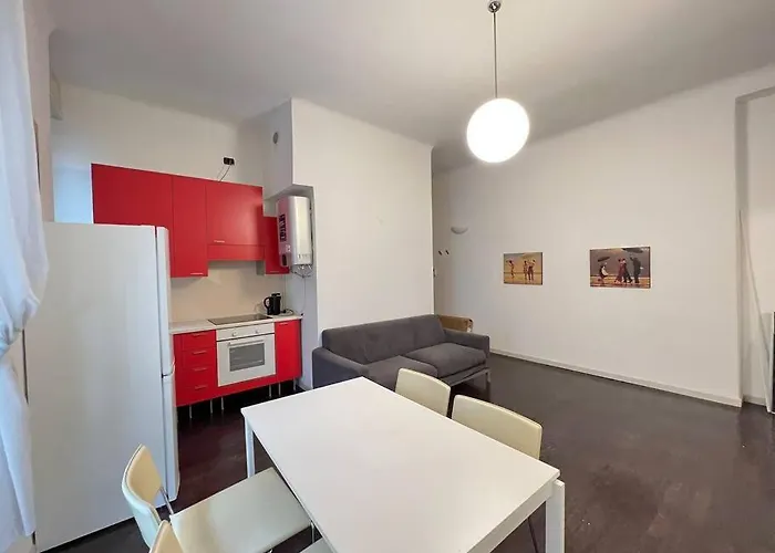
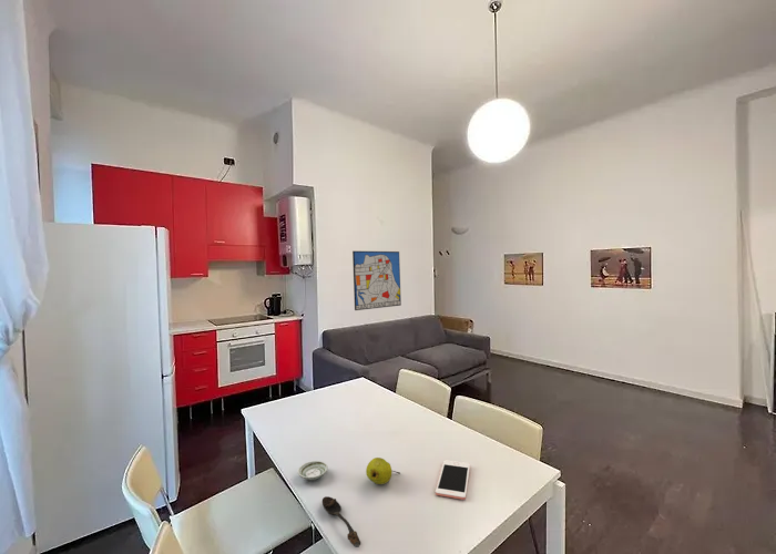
+ spoon [321,495,361,548]
+ cell phone [435,459,471,501]
+ fruit [365,456,401,485]
+ saucer [297,460,329,481]
+ wall art [351,250,402,311]
